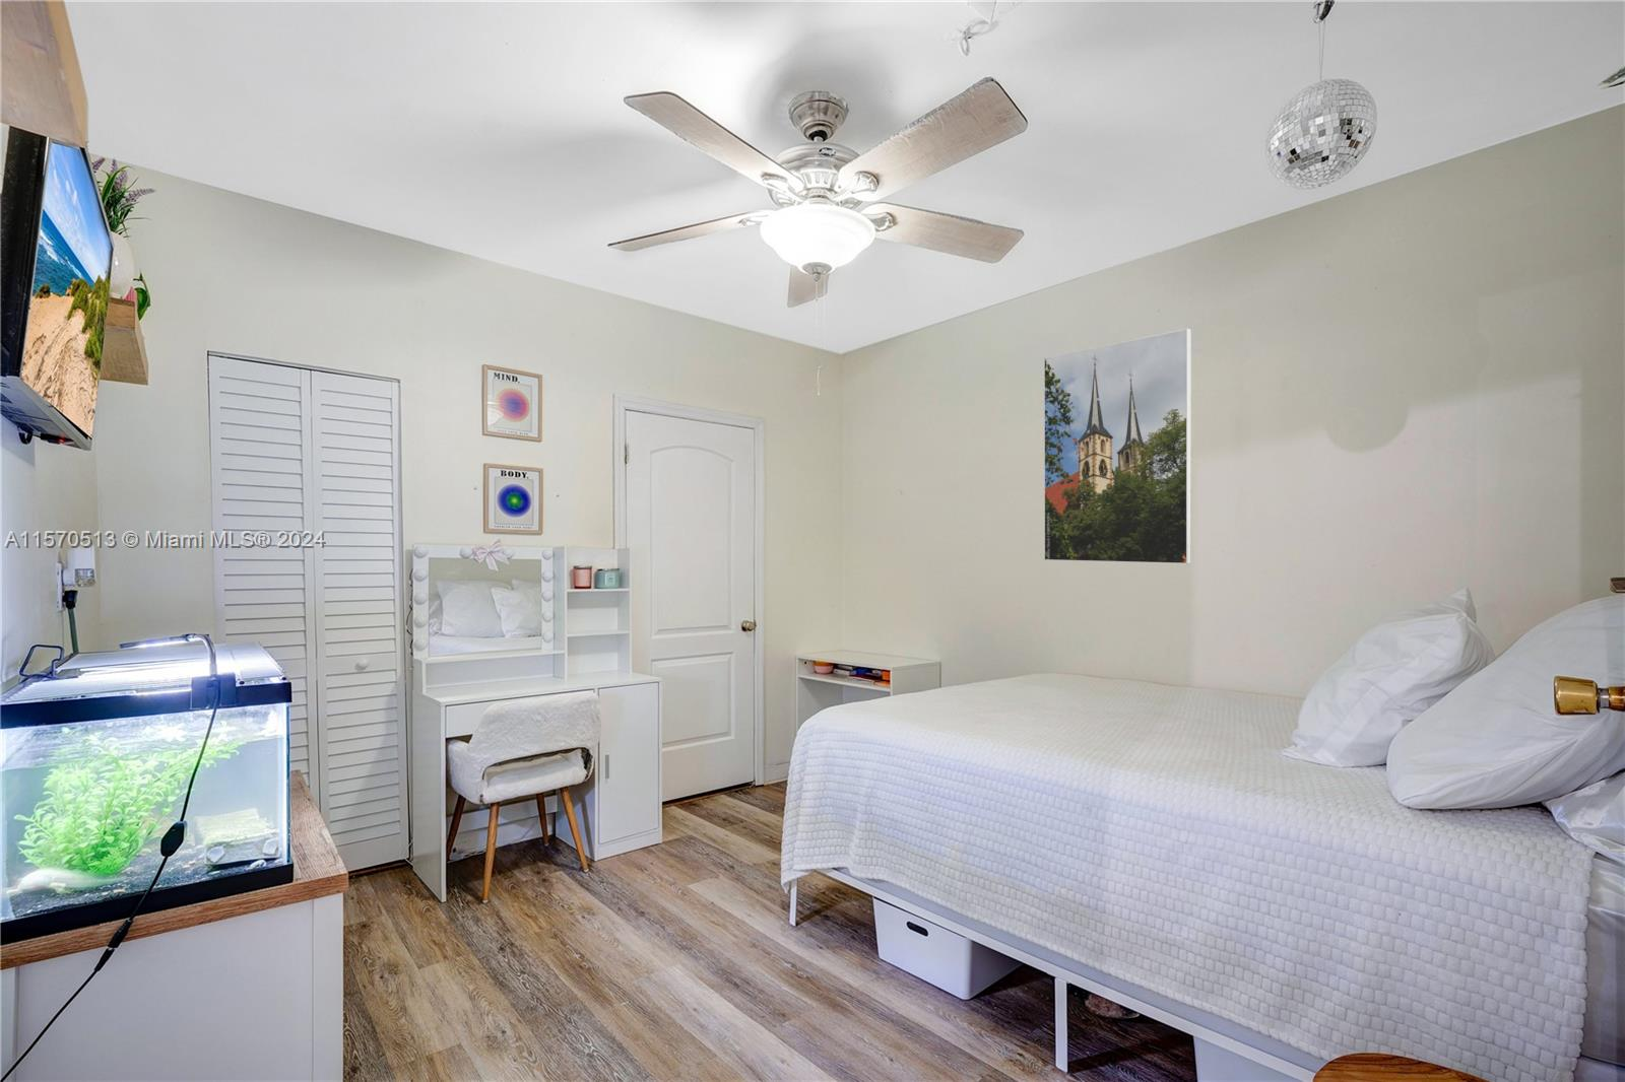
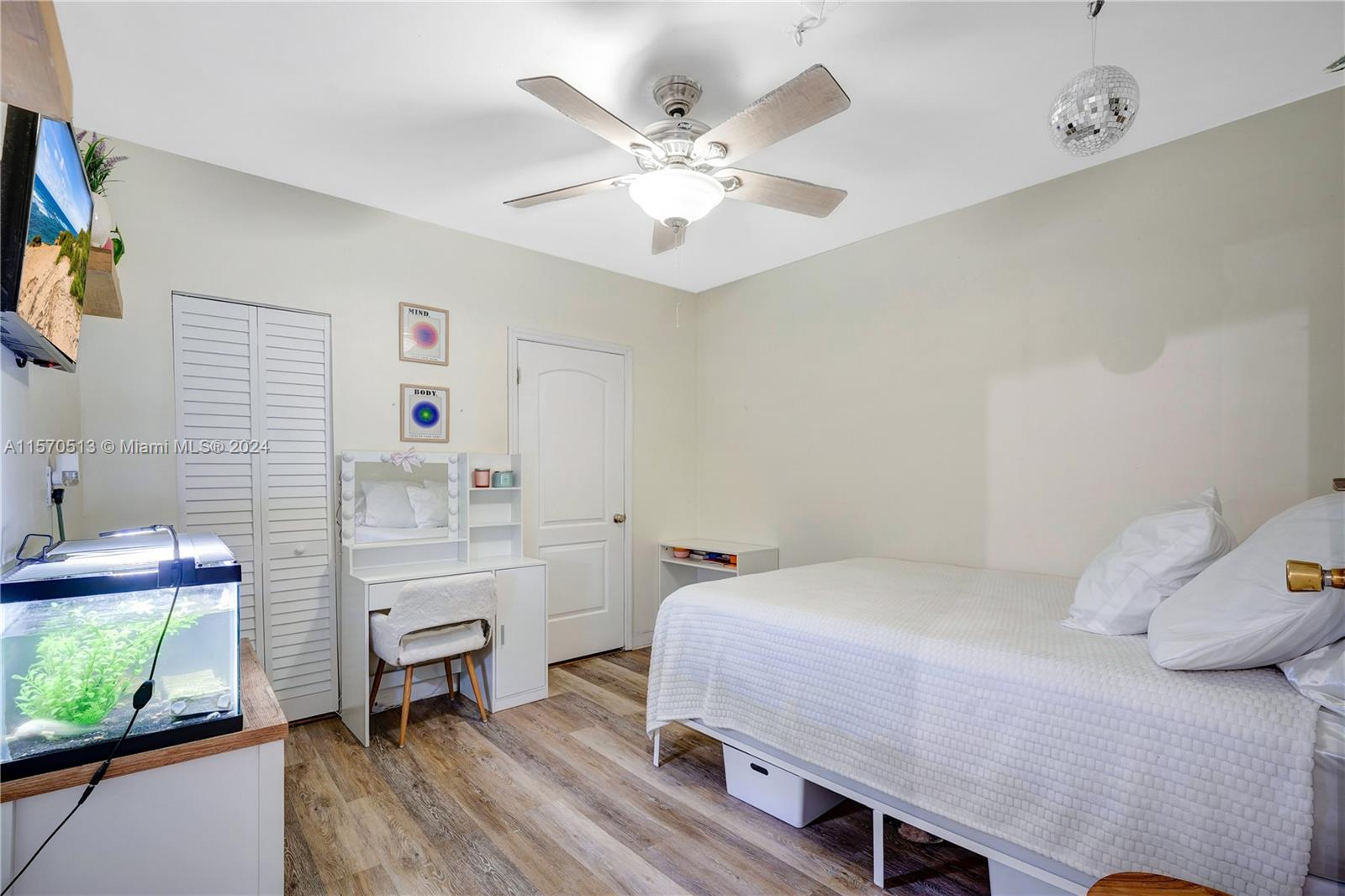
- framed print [1043,327,1191,565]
